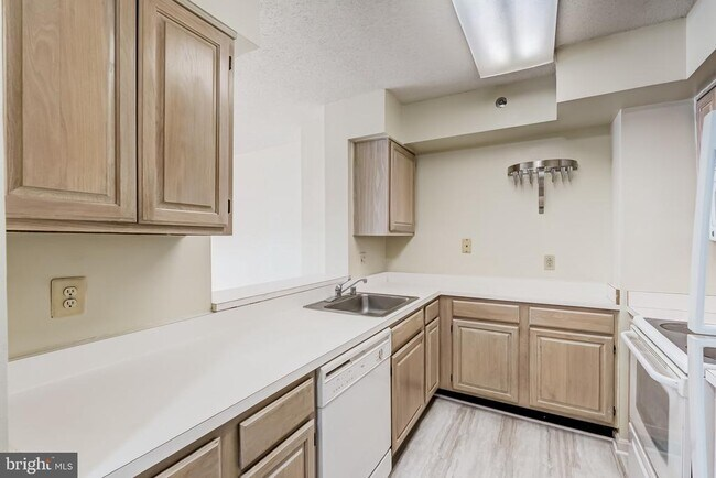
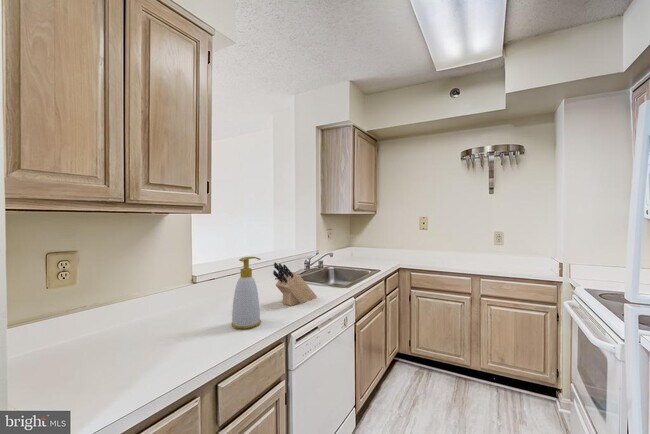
+ soap bottle [230,256,262,330]
+ knife block [272,261,318,307]
